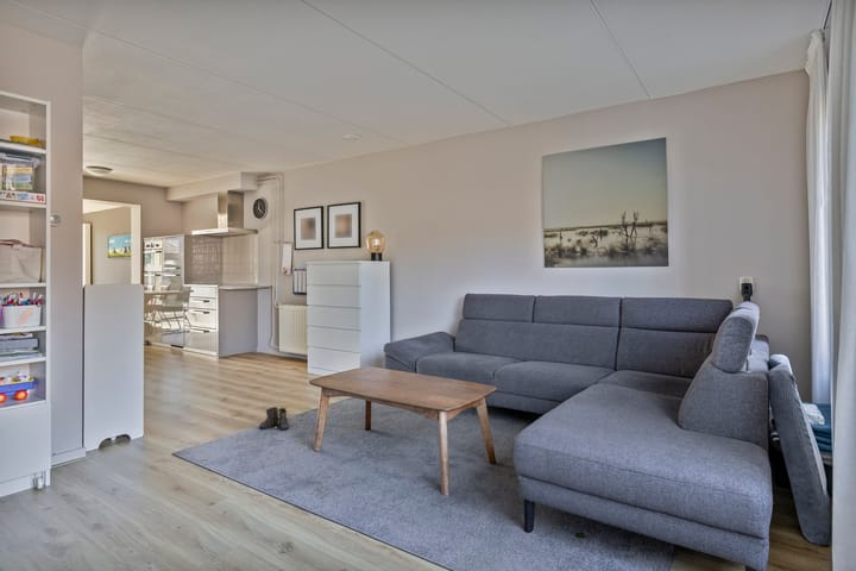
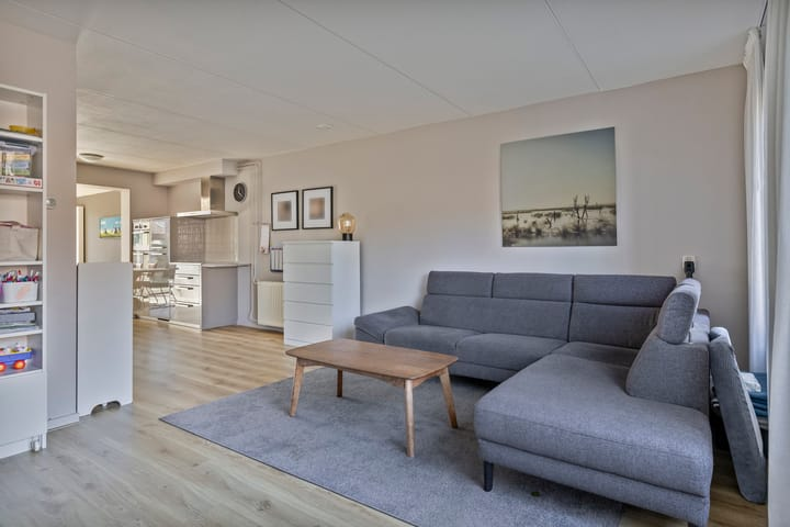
- boots [258,406,294,432]
